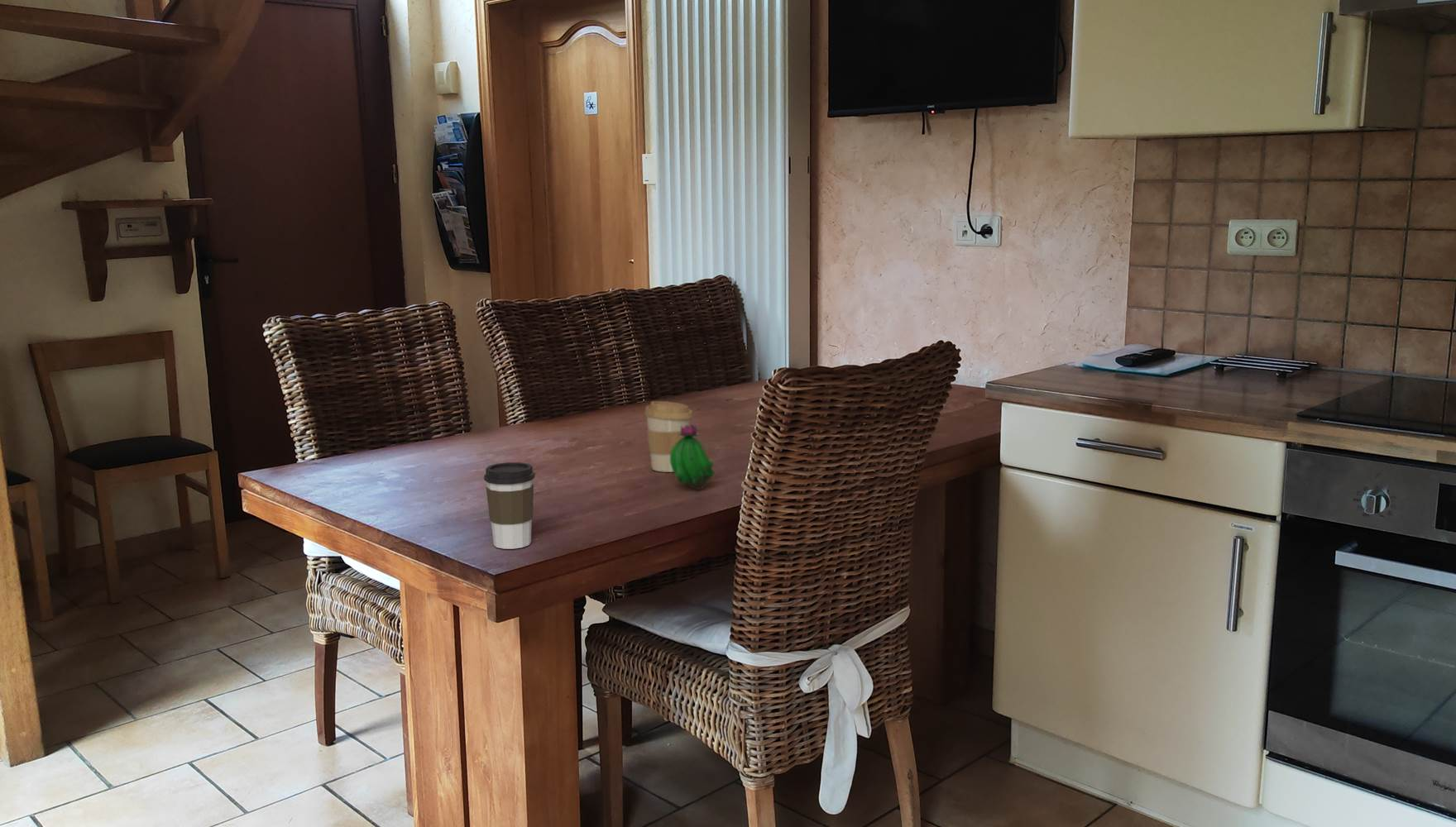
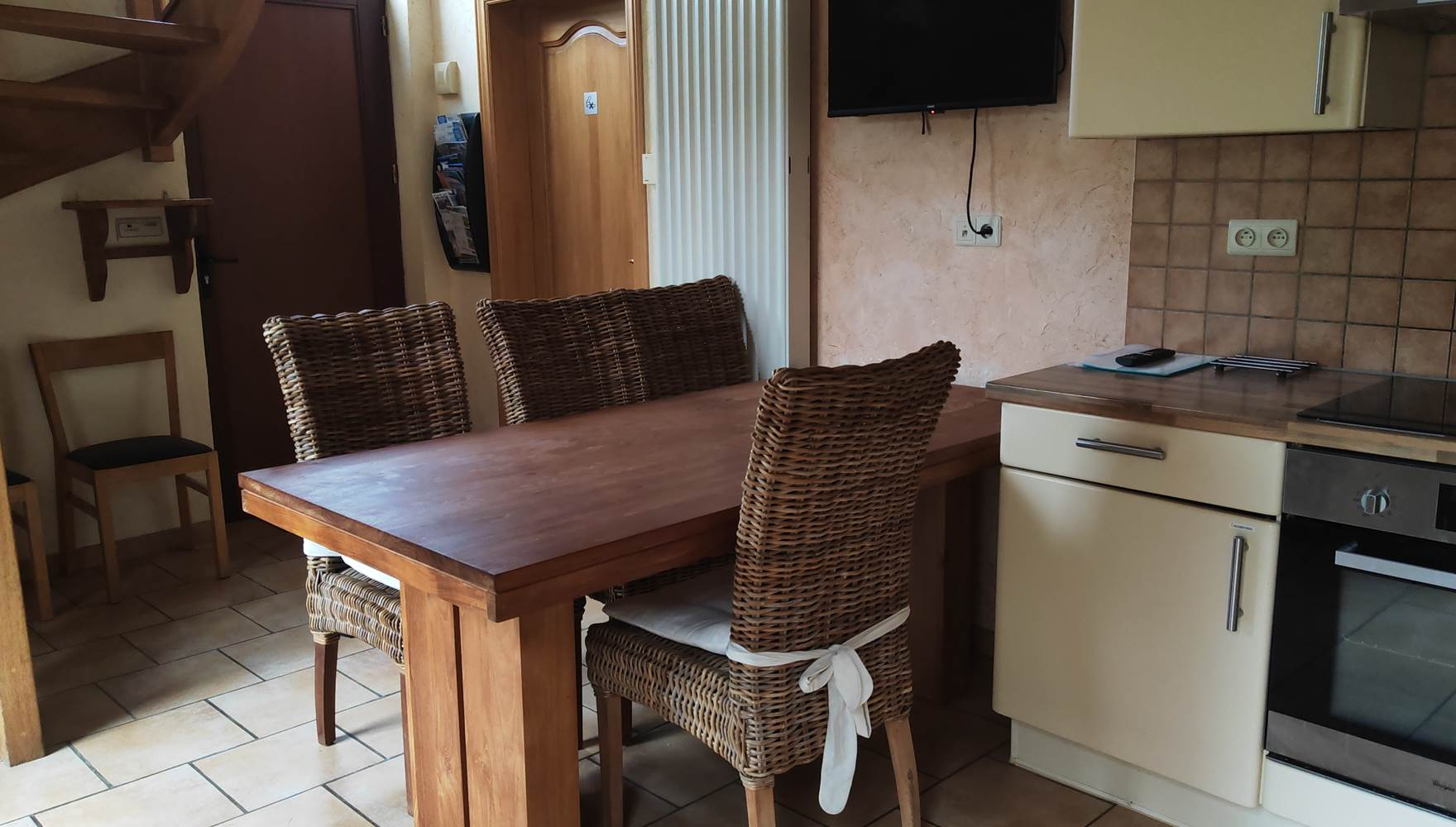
- flowering cactus [670,423,716,490]
- coffee cup [644,400,694,473]
- coffee cup [483,461,536,550]
